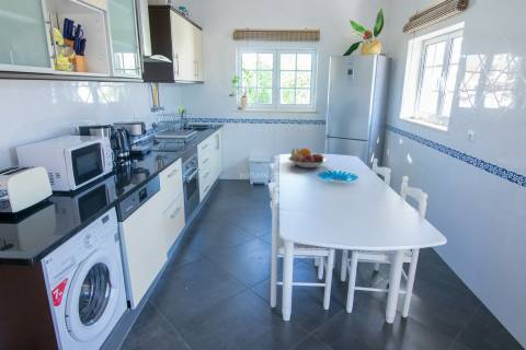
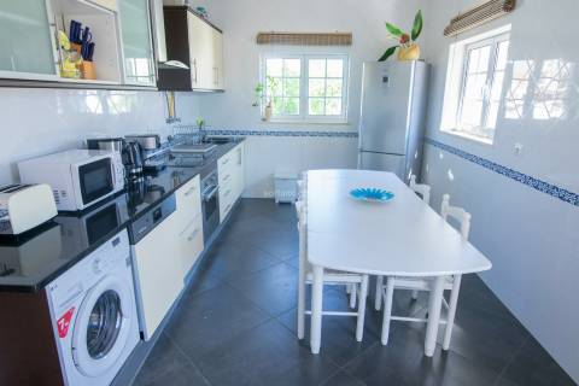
- fruit bowl [287,147,329,168]
